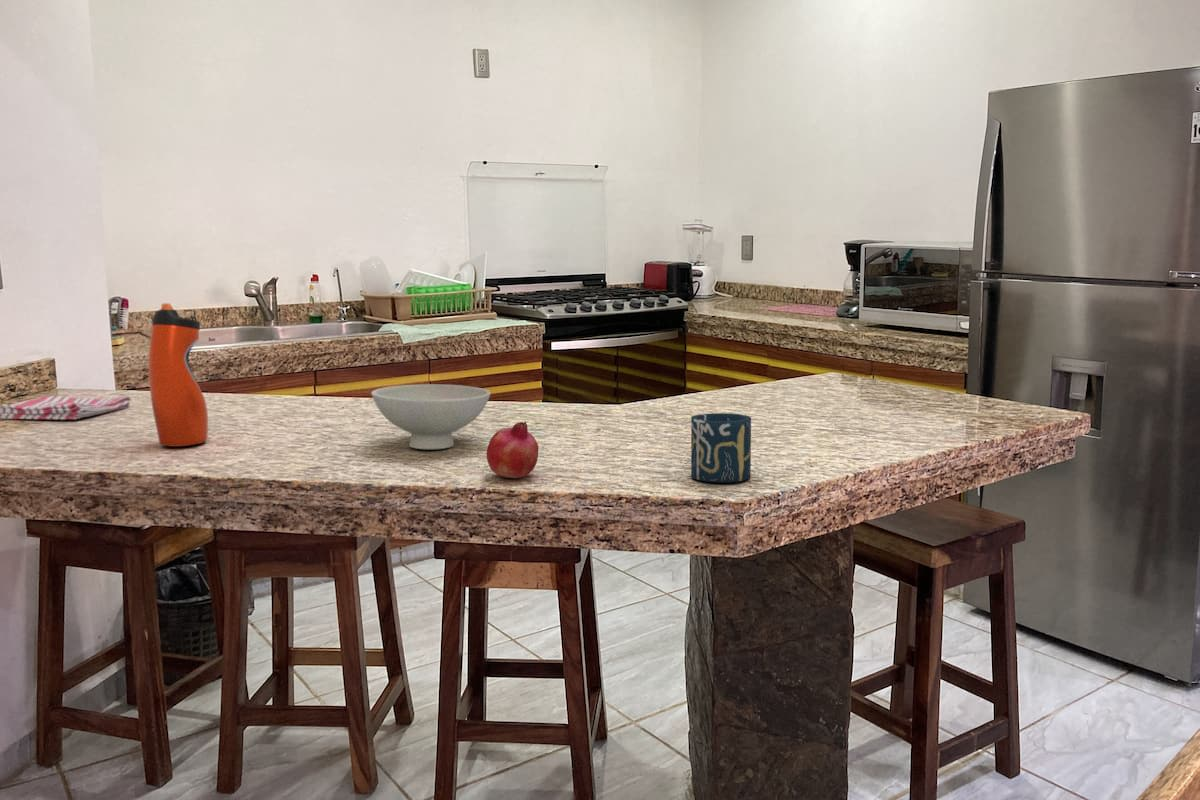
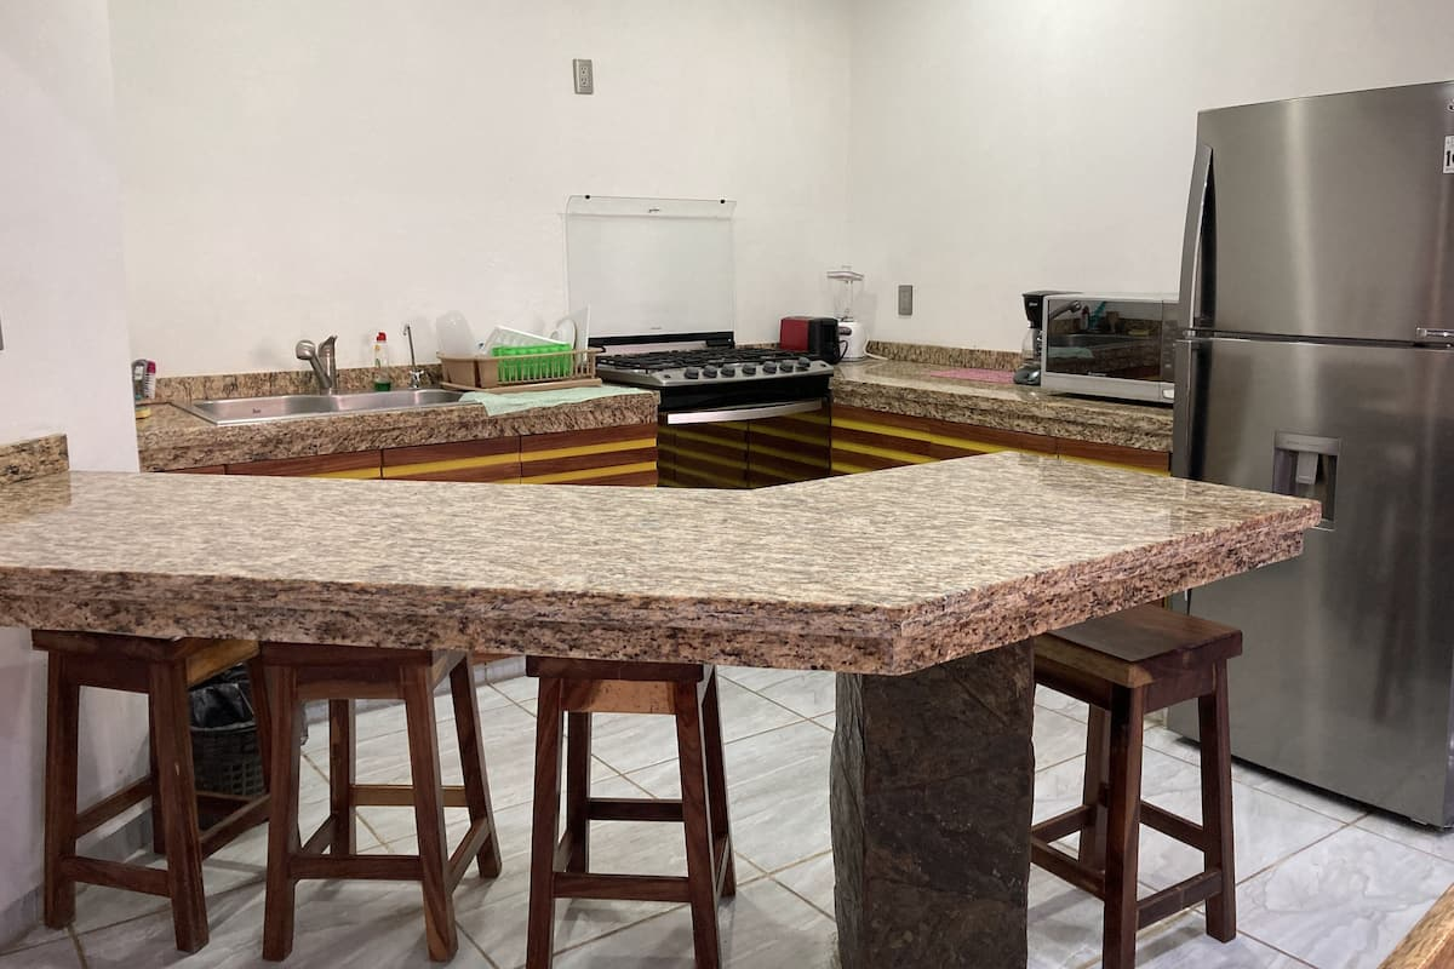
- dish towel [0,395,132,421]
- bowl [370,383,491,450]
- cup [690,412,752,483]
- fruit [486,421,539,479]
- water bottle [148,302,209,448]
